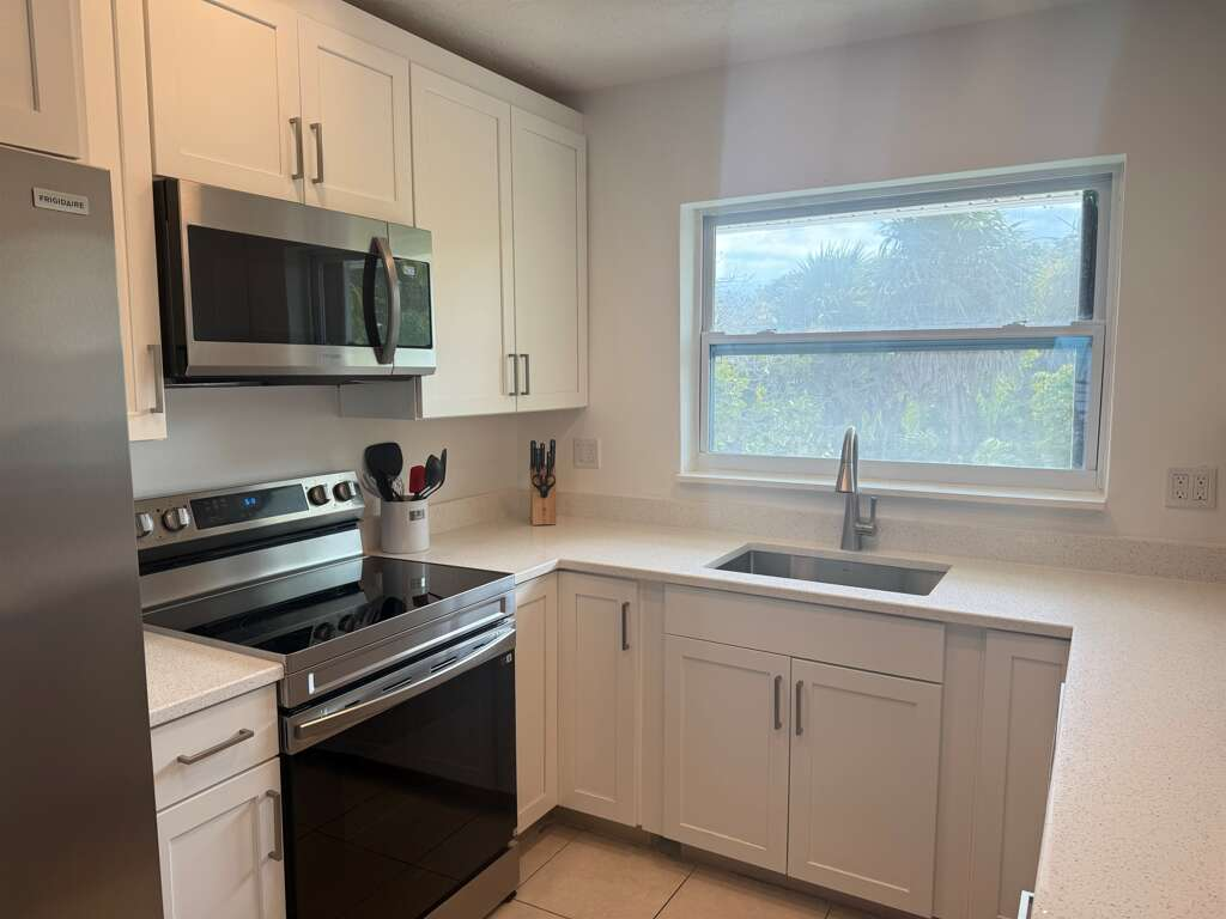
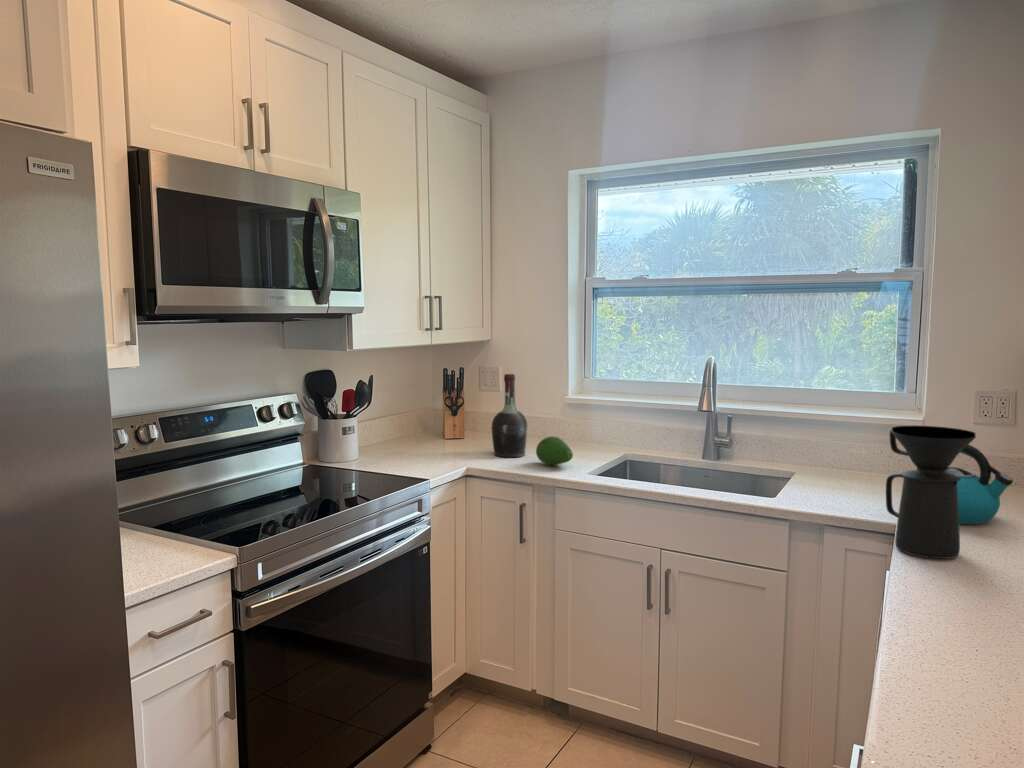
+ kettle [945,444,1014,525]
+ fruit [535,435,574,467]
+ coffee maker [885,425,977,560]
+ cognac bottle [490,373,529,458]
